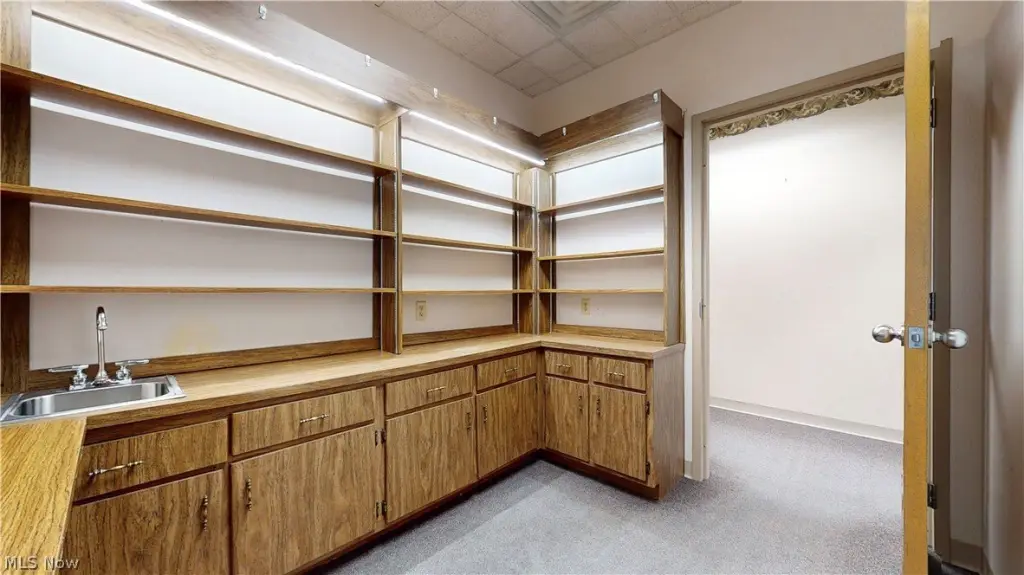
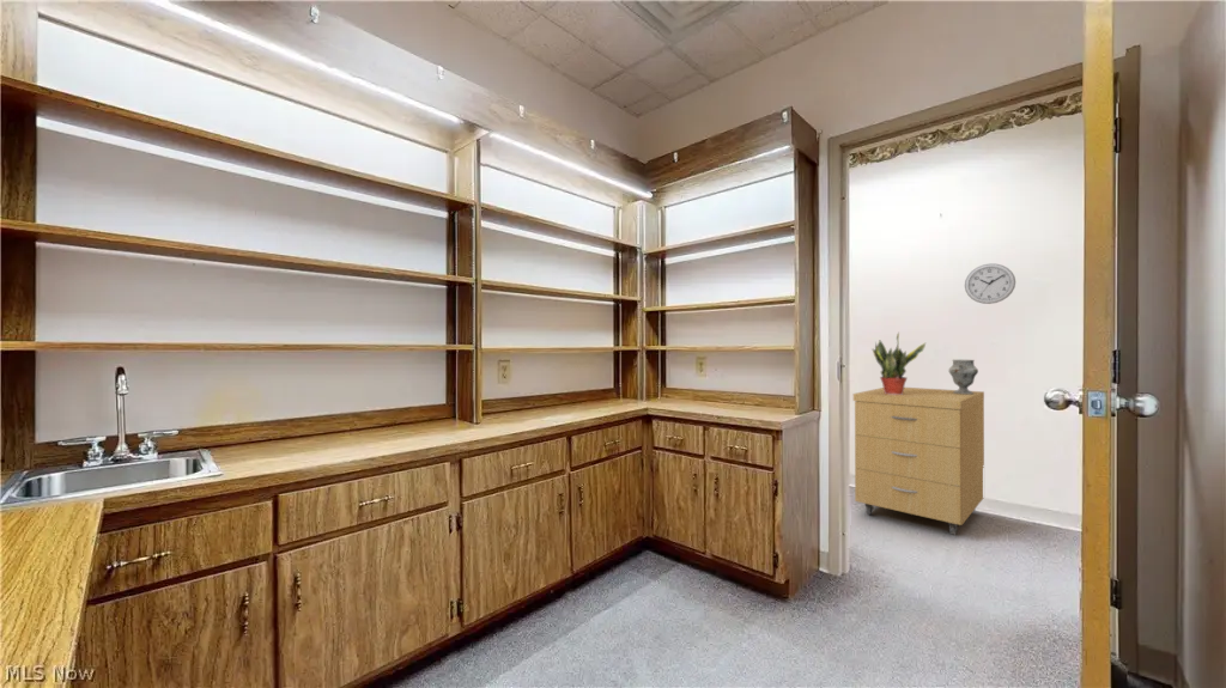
+ decorative vase [947,359,979,394]
+ storage cabinet [852,386,985,536]
+ potted plant [870,331,927,395]
+ wall clock [964,262,1016,305]
